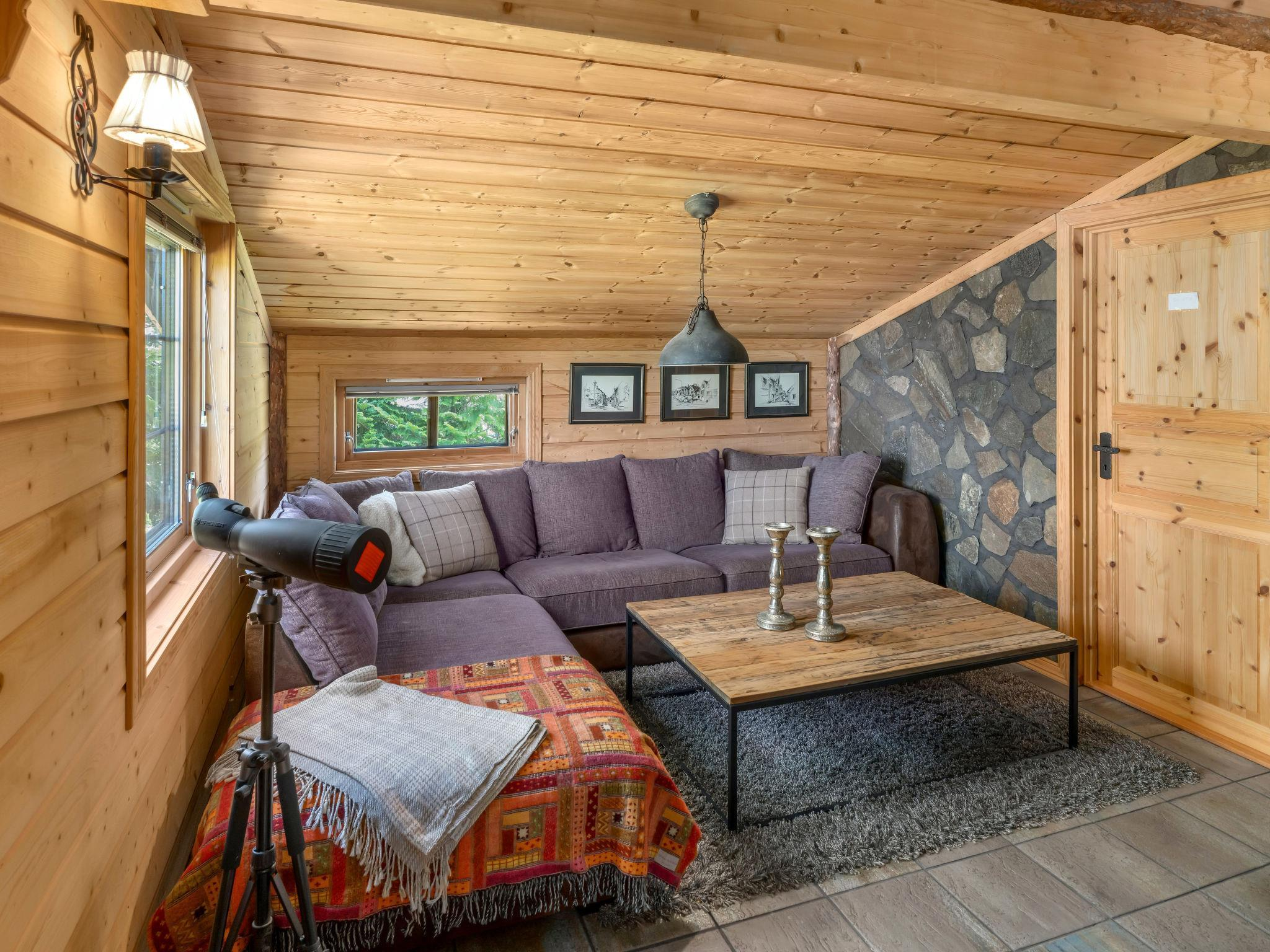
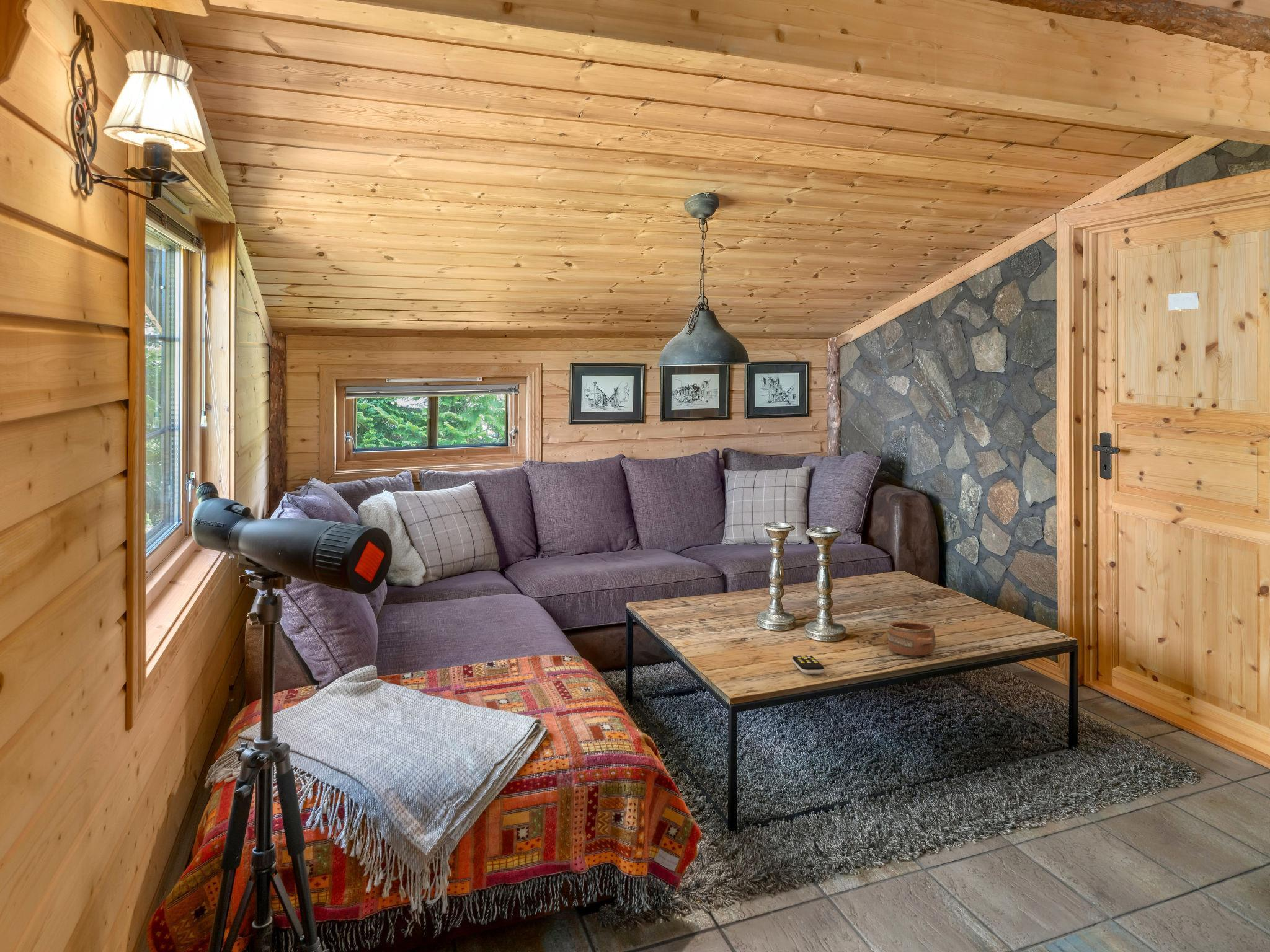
+ pottery [887,620,936,656]
+ remote control [792,655,825,674]
